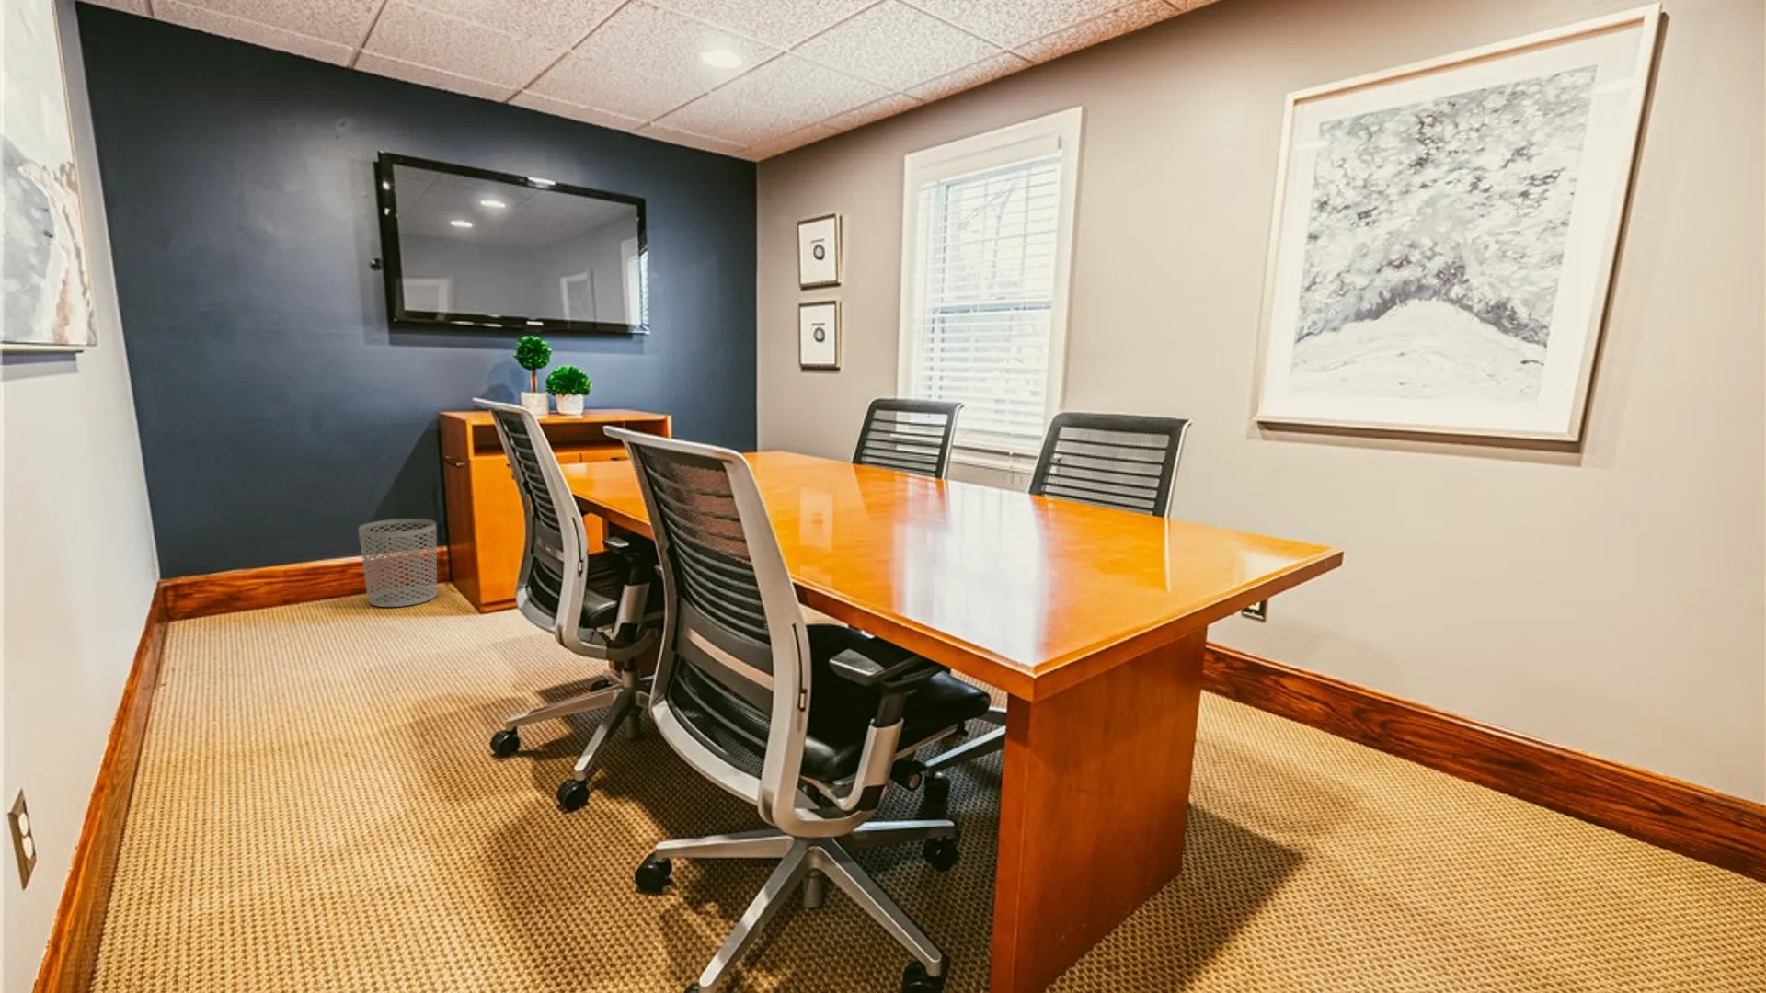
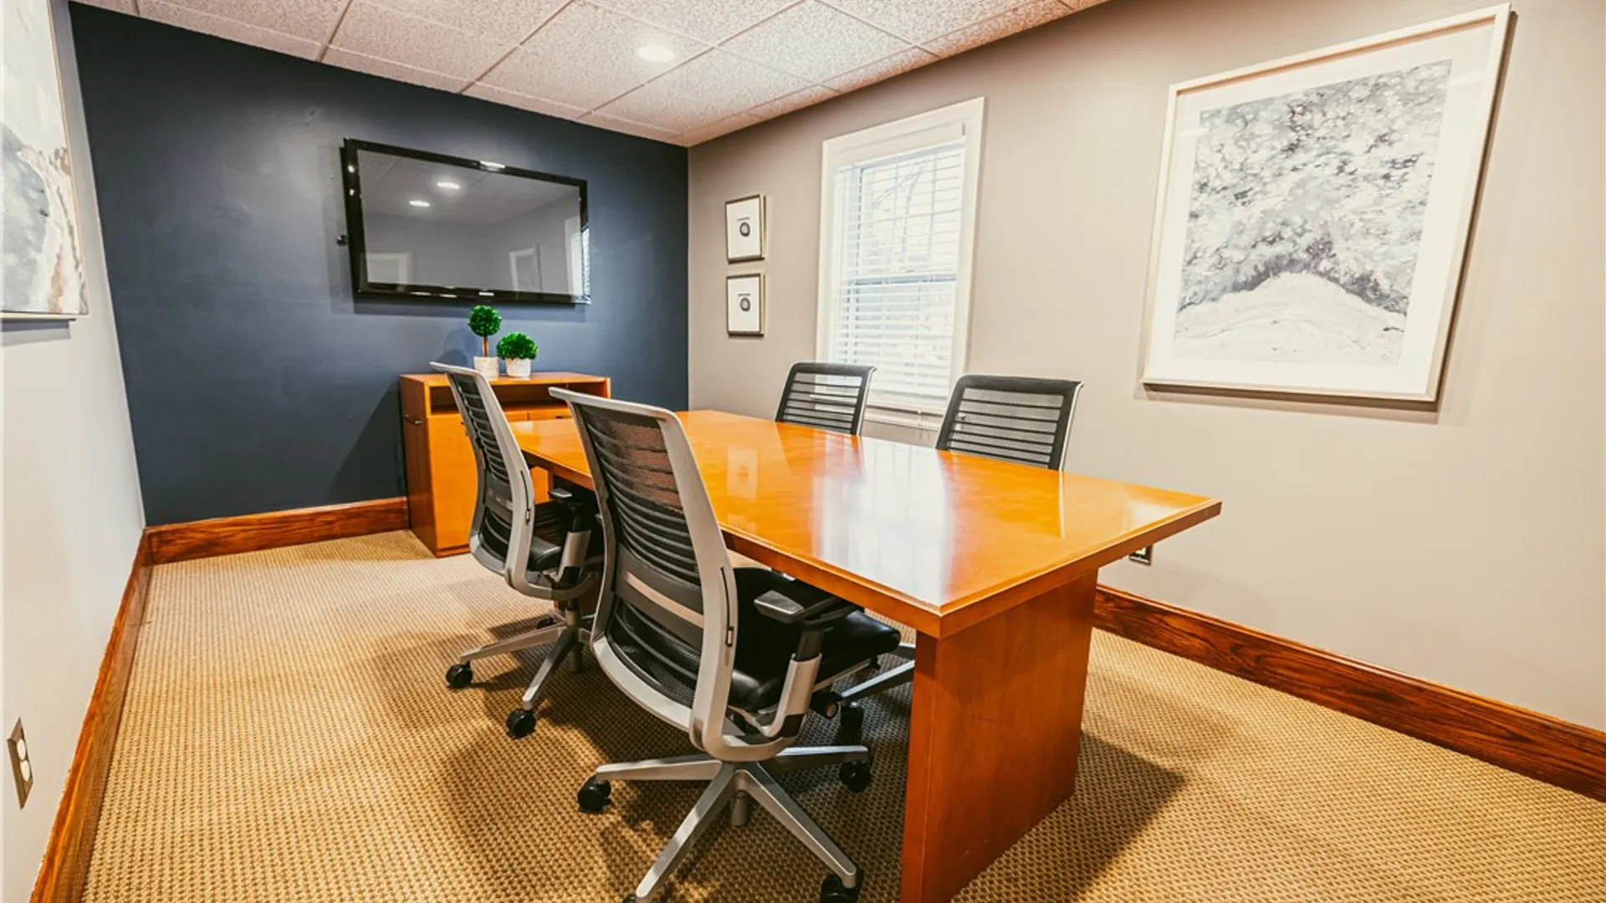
- waste bin [358,518,438,607]
